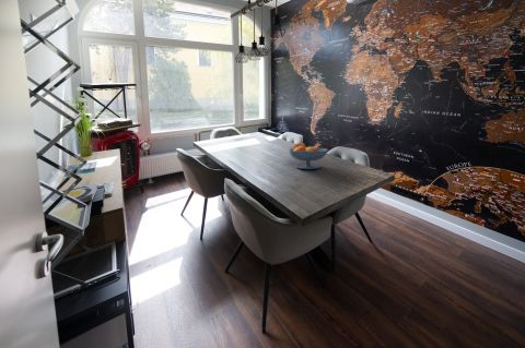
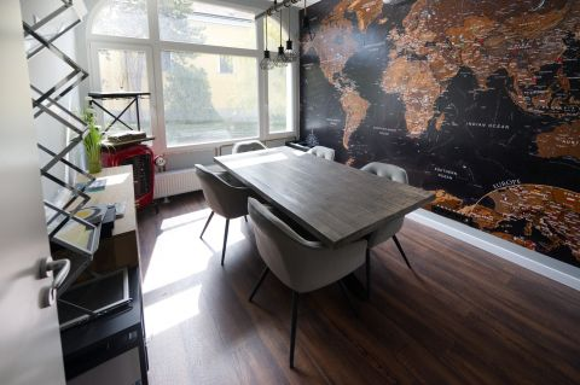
- fruit bowl [288,142,329,170]
